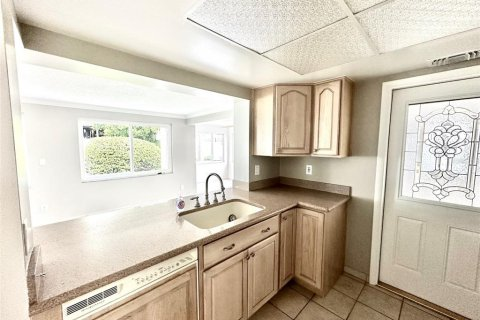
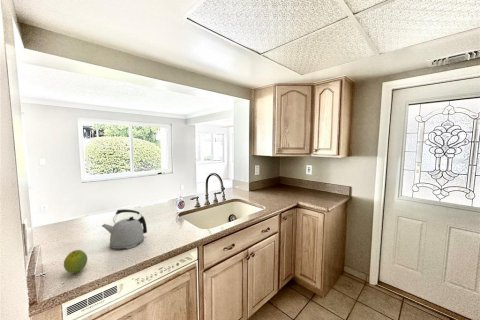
+ kettle [101,208,148,250]
+ fruit [63,249,88,275]
